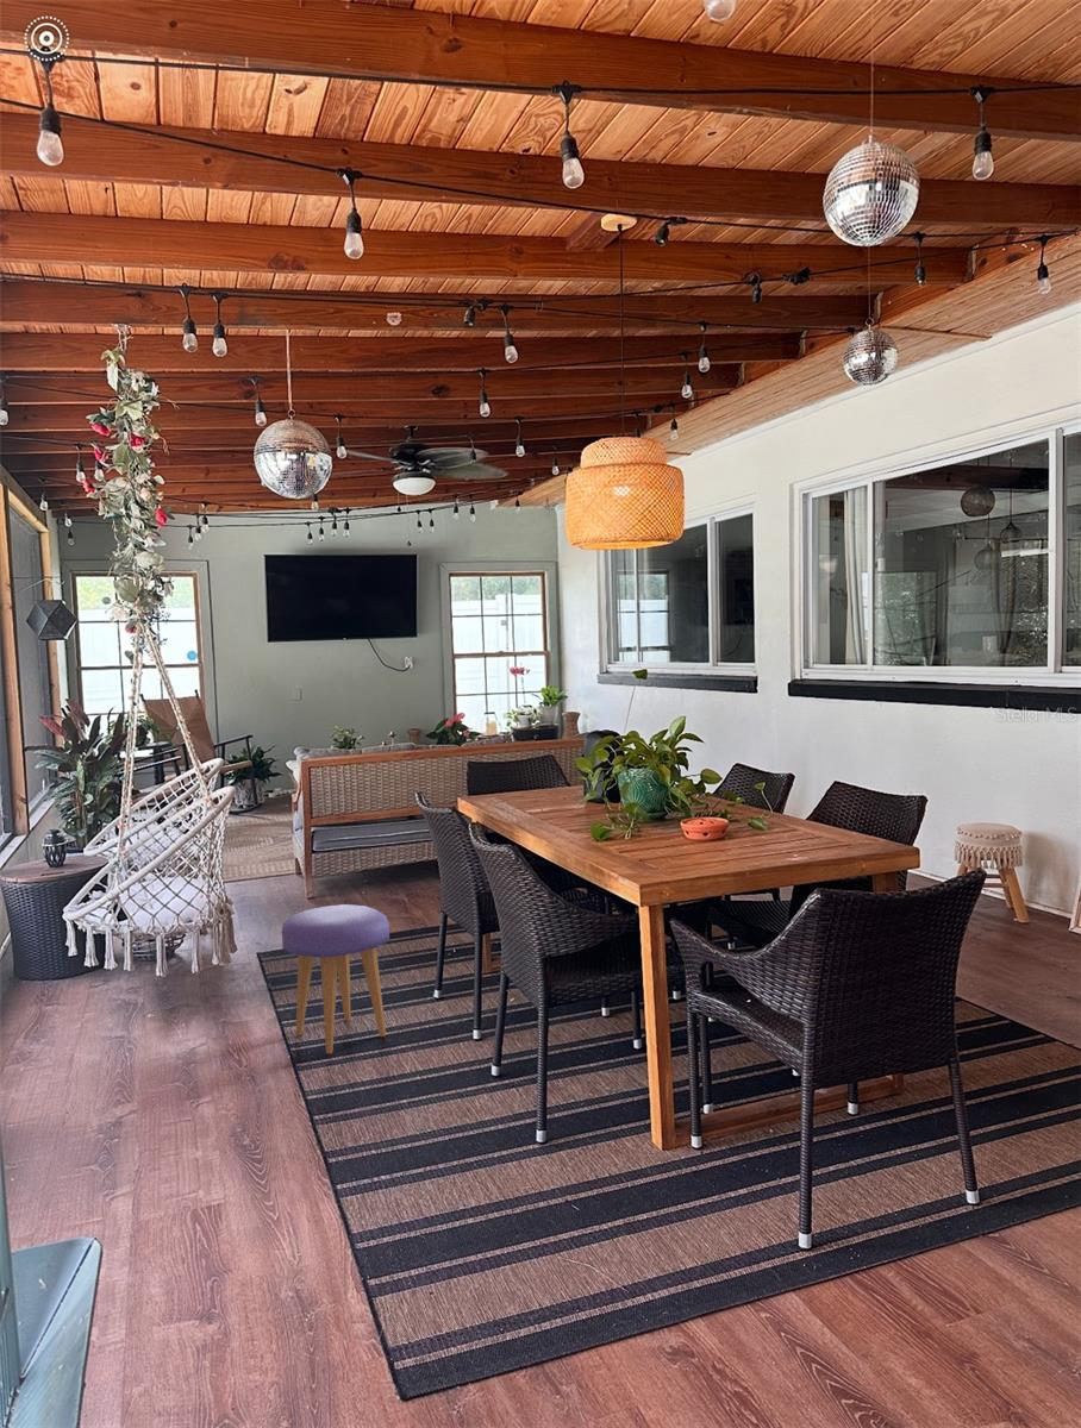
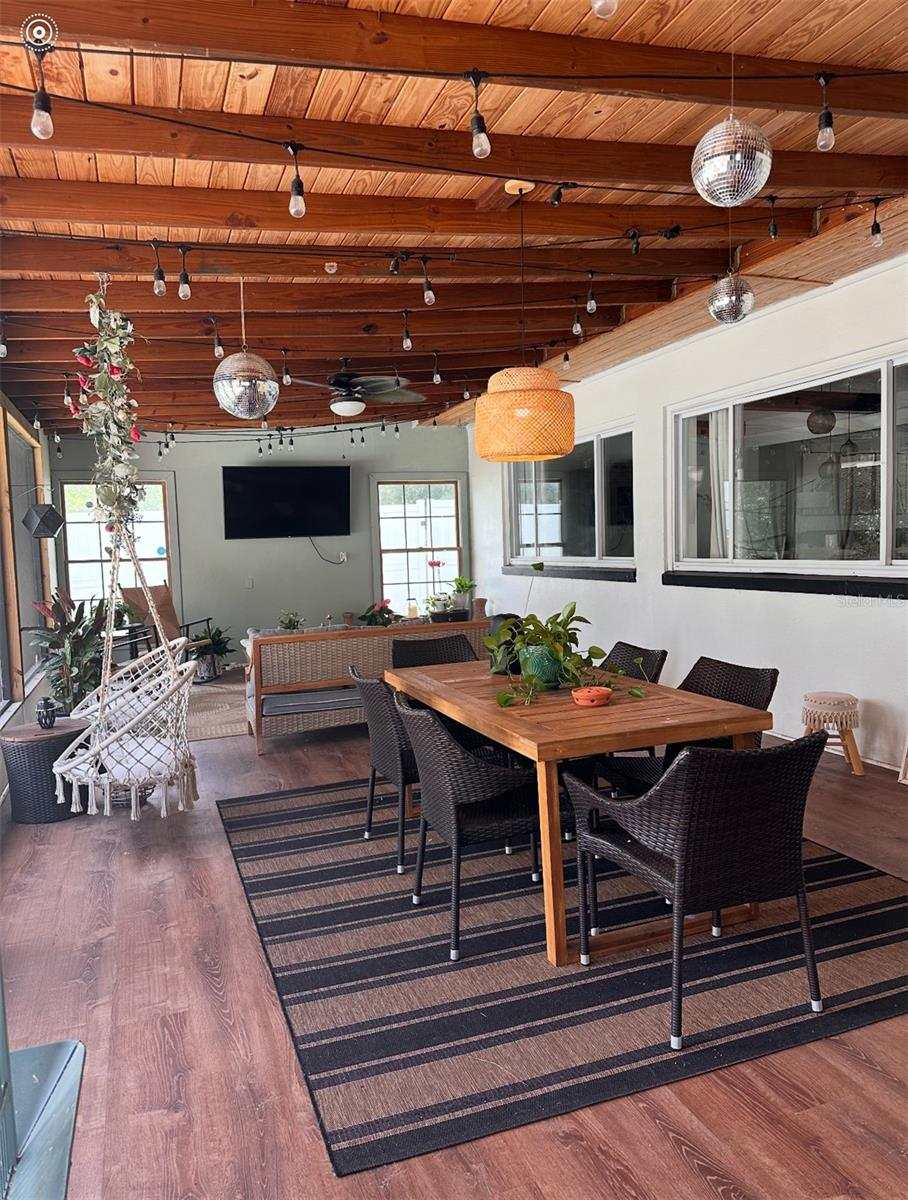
- stool [281,903,390,1054]
